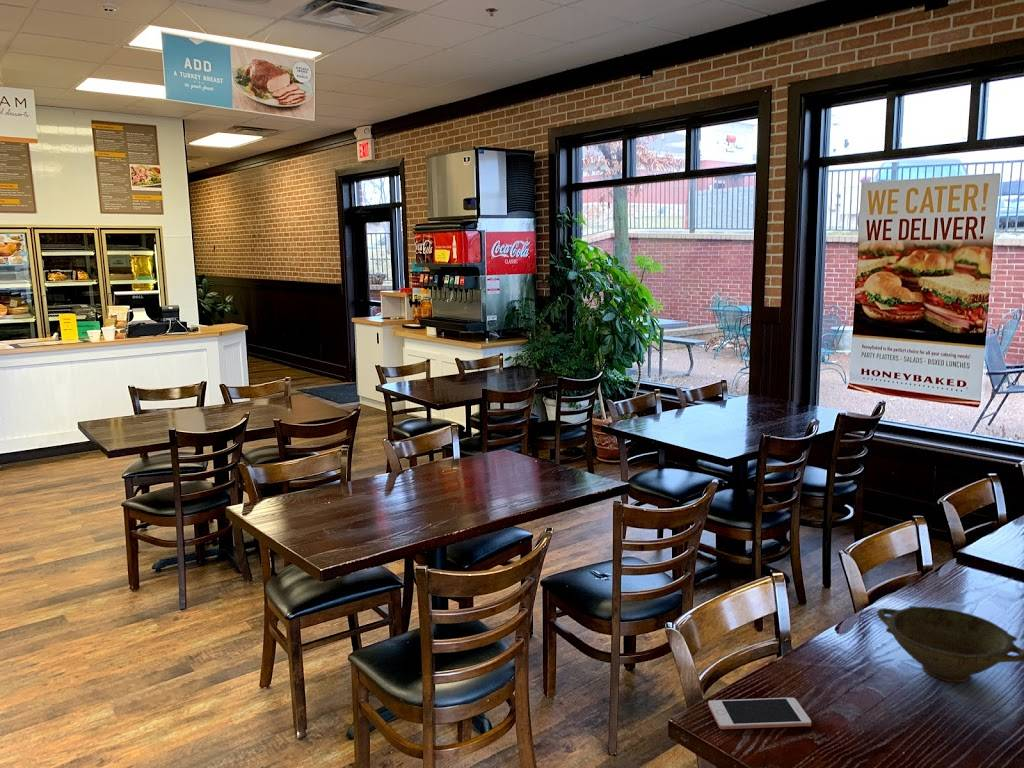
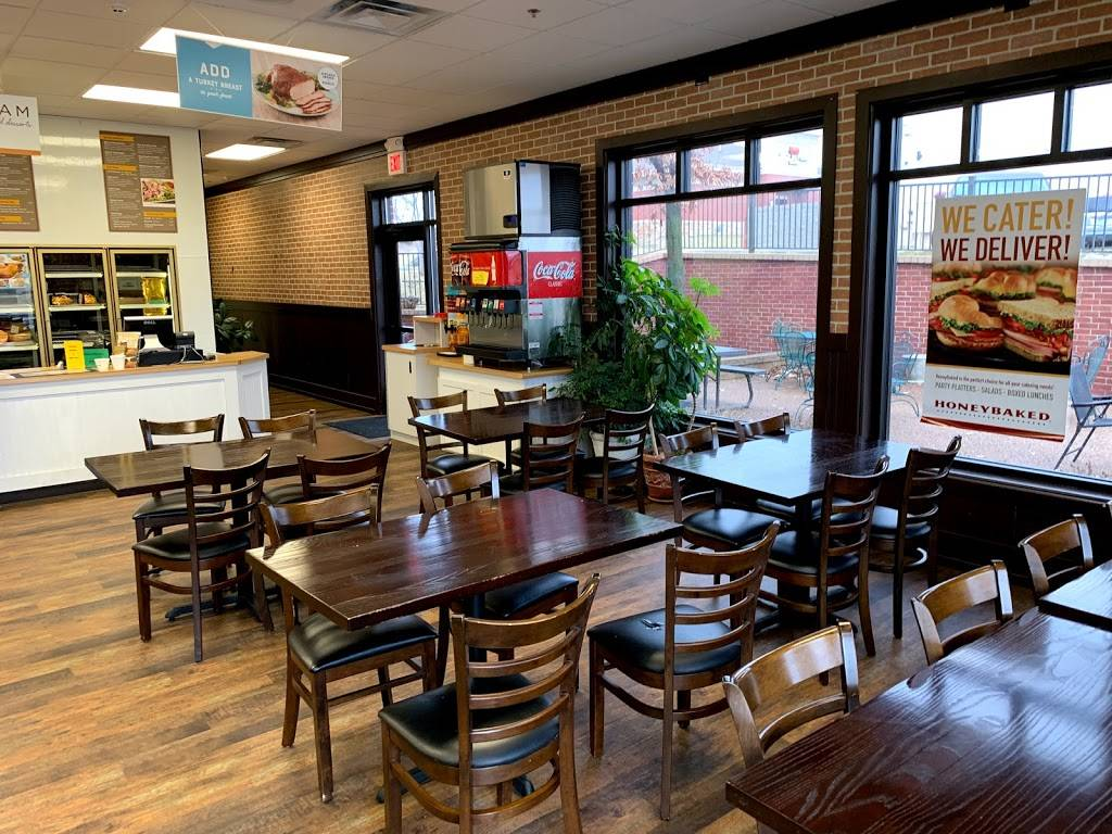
- cell phone [707,697,812,730]
- bowl [876,605,1024,683]
